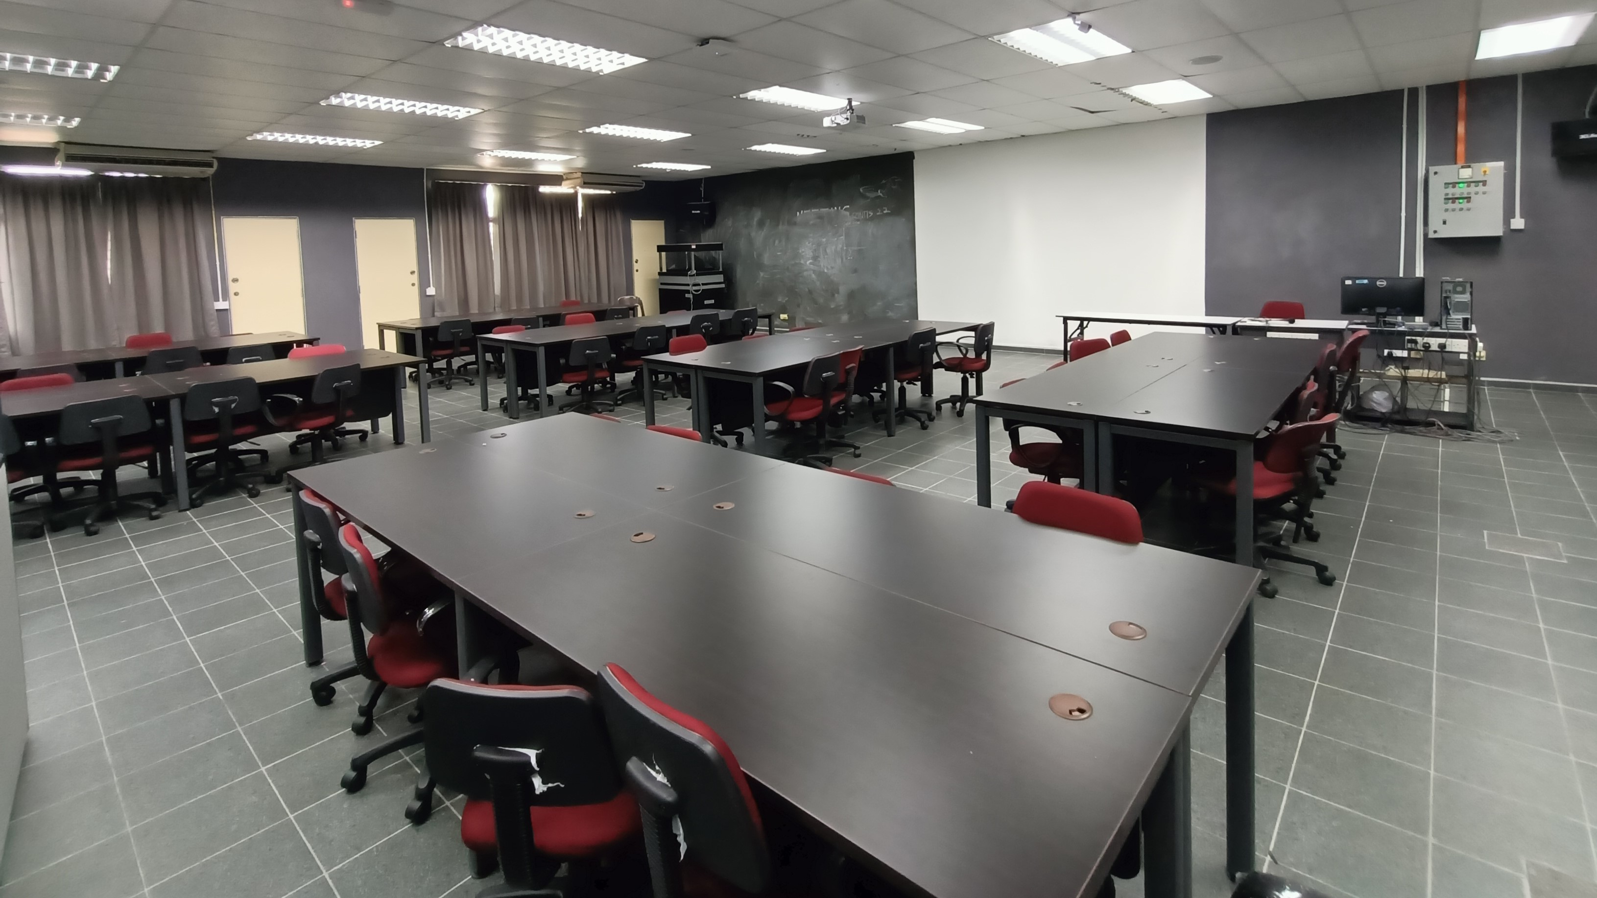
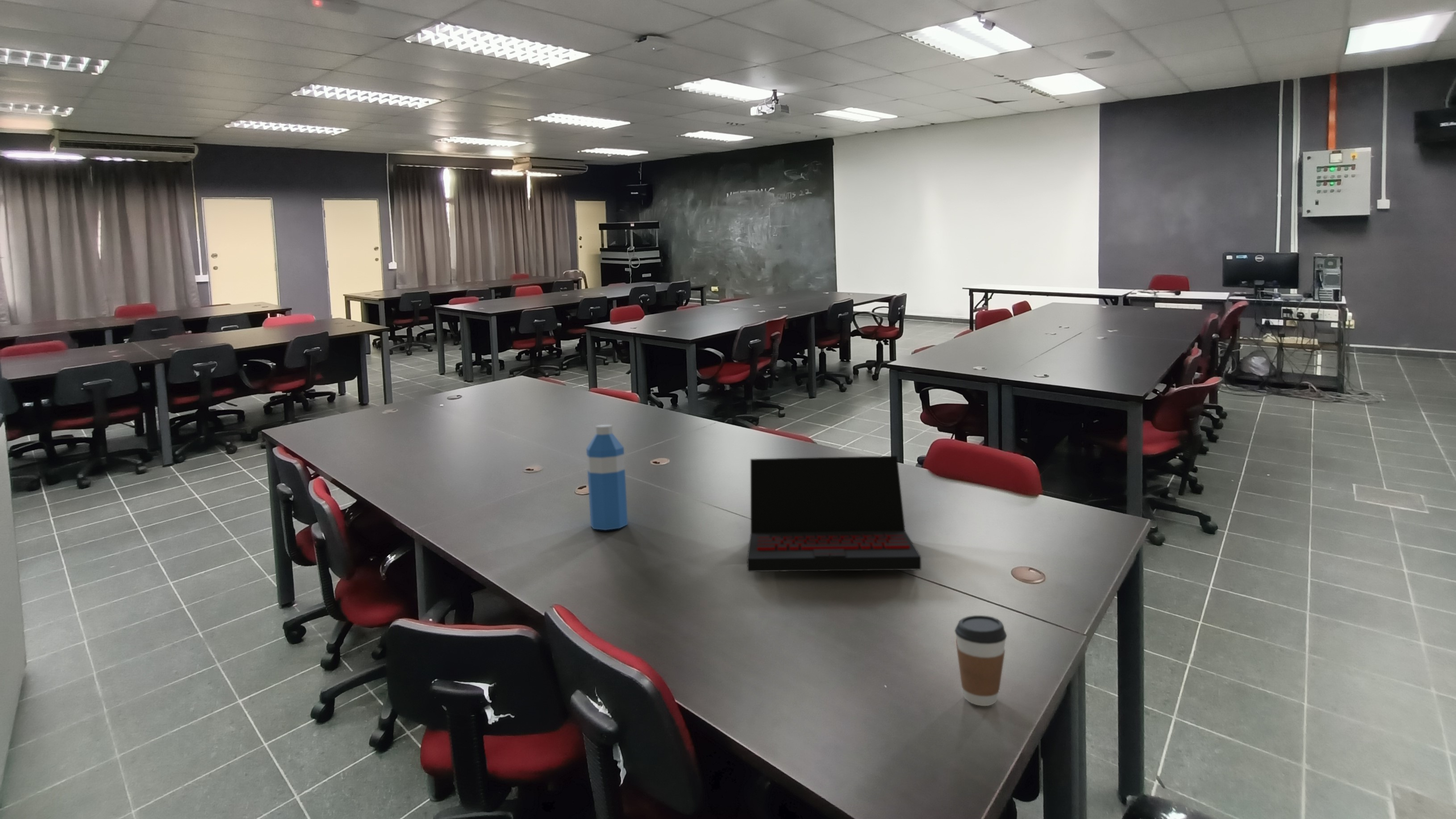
+ water bottle [586,424,628,531]
+ laptop [747,455,922,572]
+ coffee cup [954,615,1007,706]
